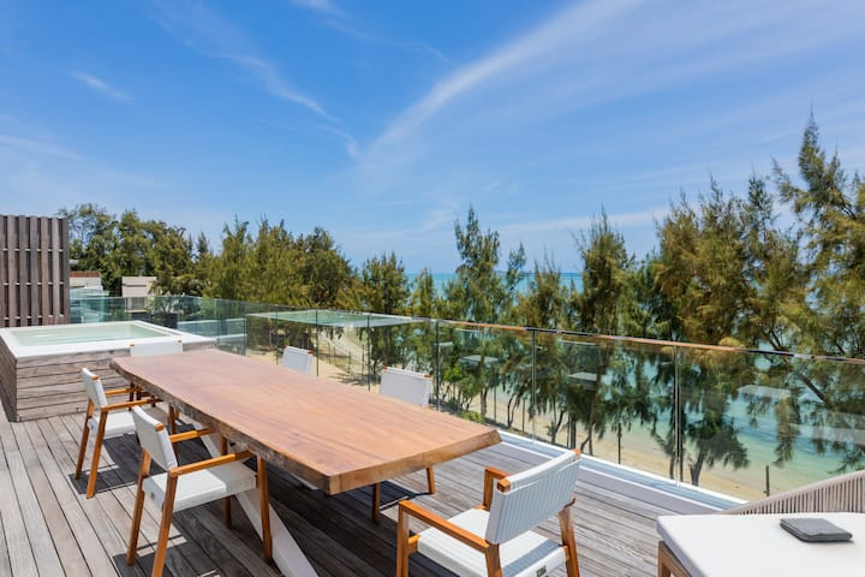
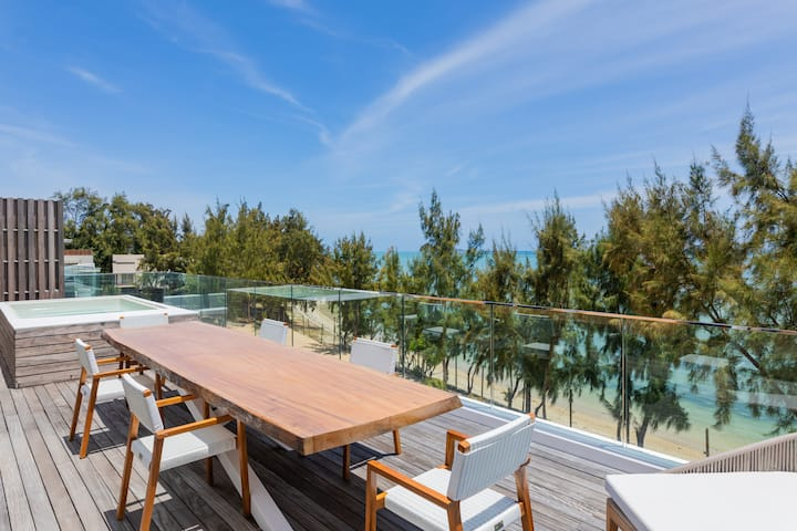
- washcloth [778,517,854,542]
